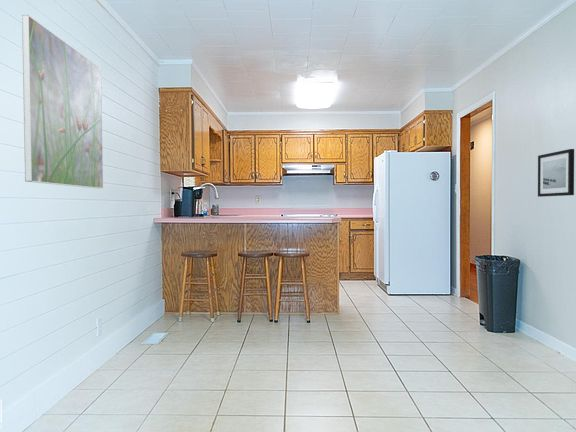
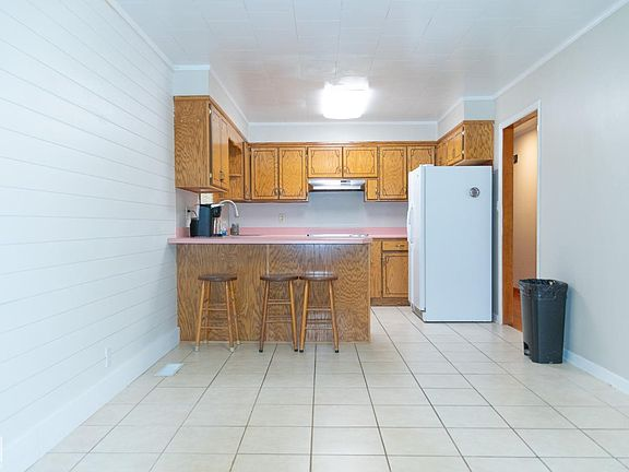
- wall art [537,148,575,198]
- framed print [21,14,104,190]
